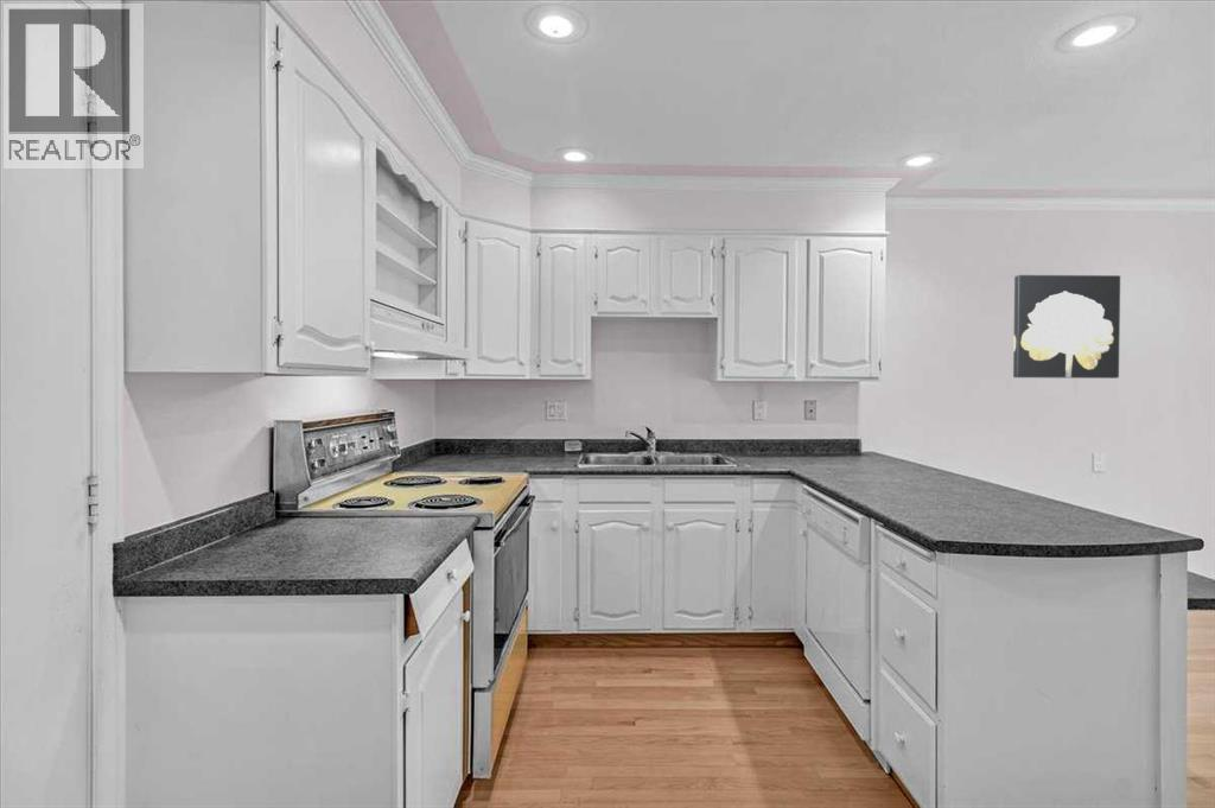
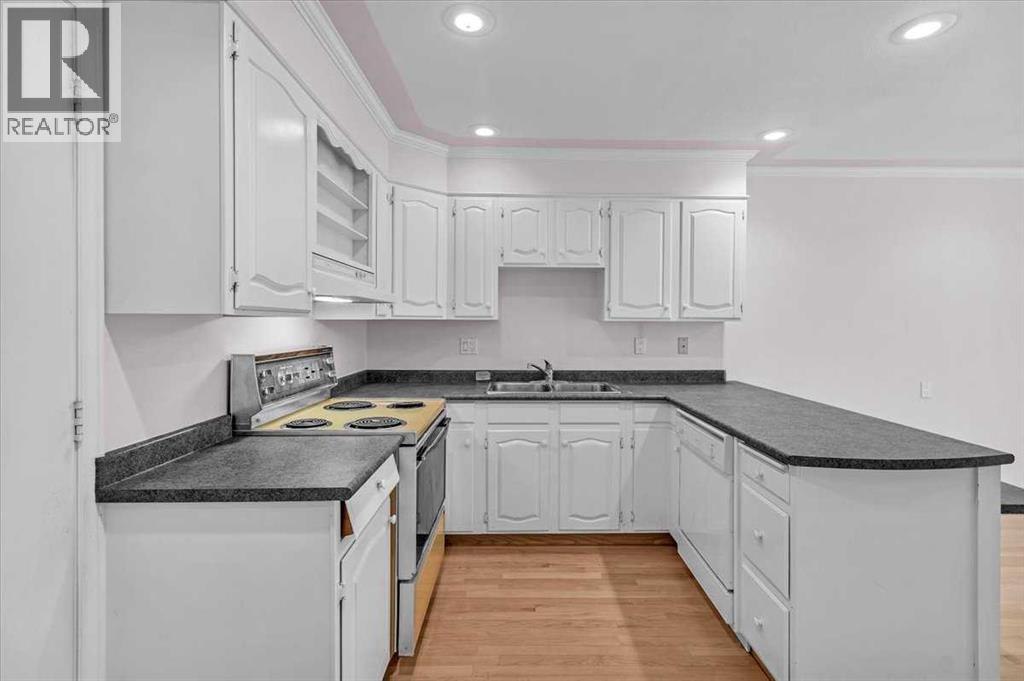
- wall art [1012,274,1121,380]
